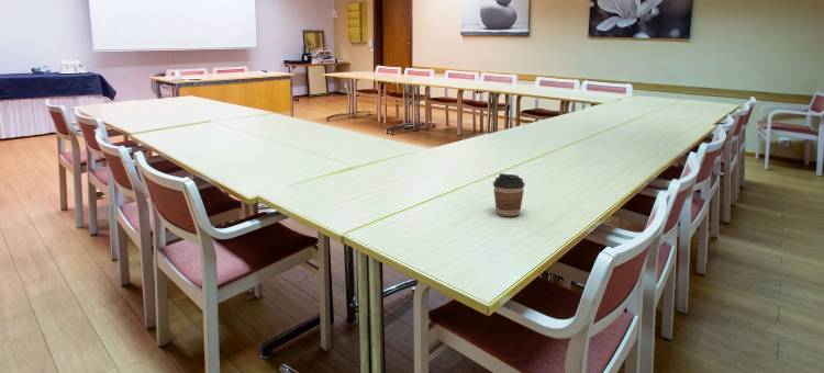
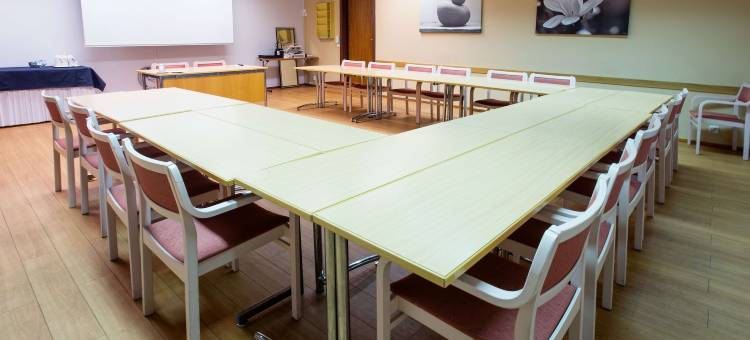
- coffee cup [492,172,526,217]
